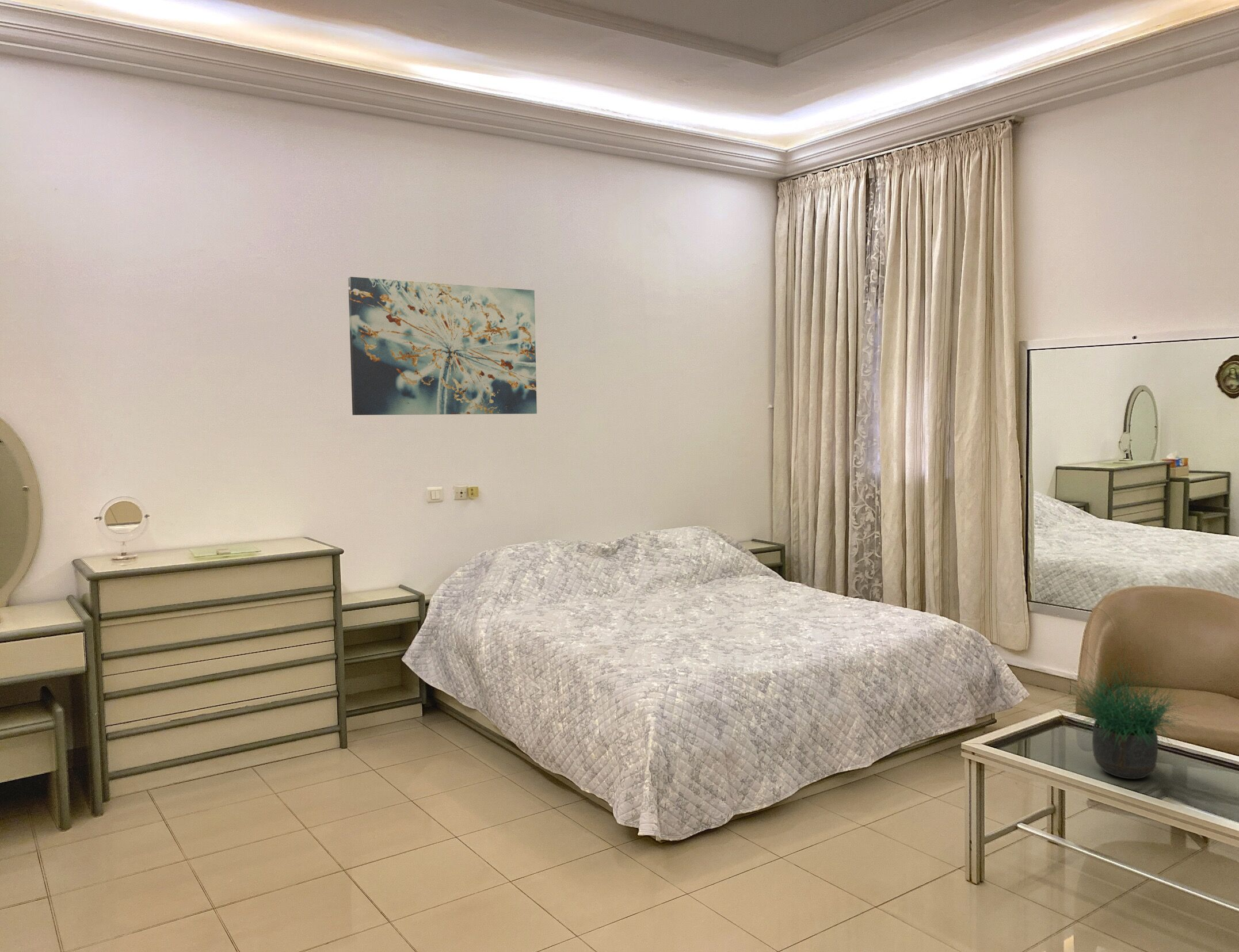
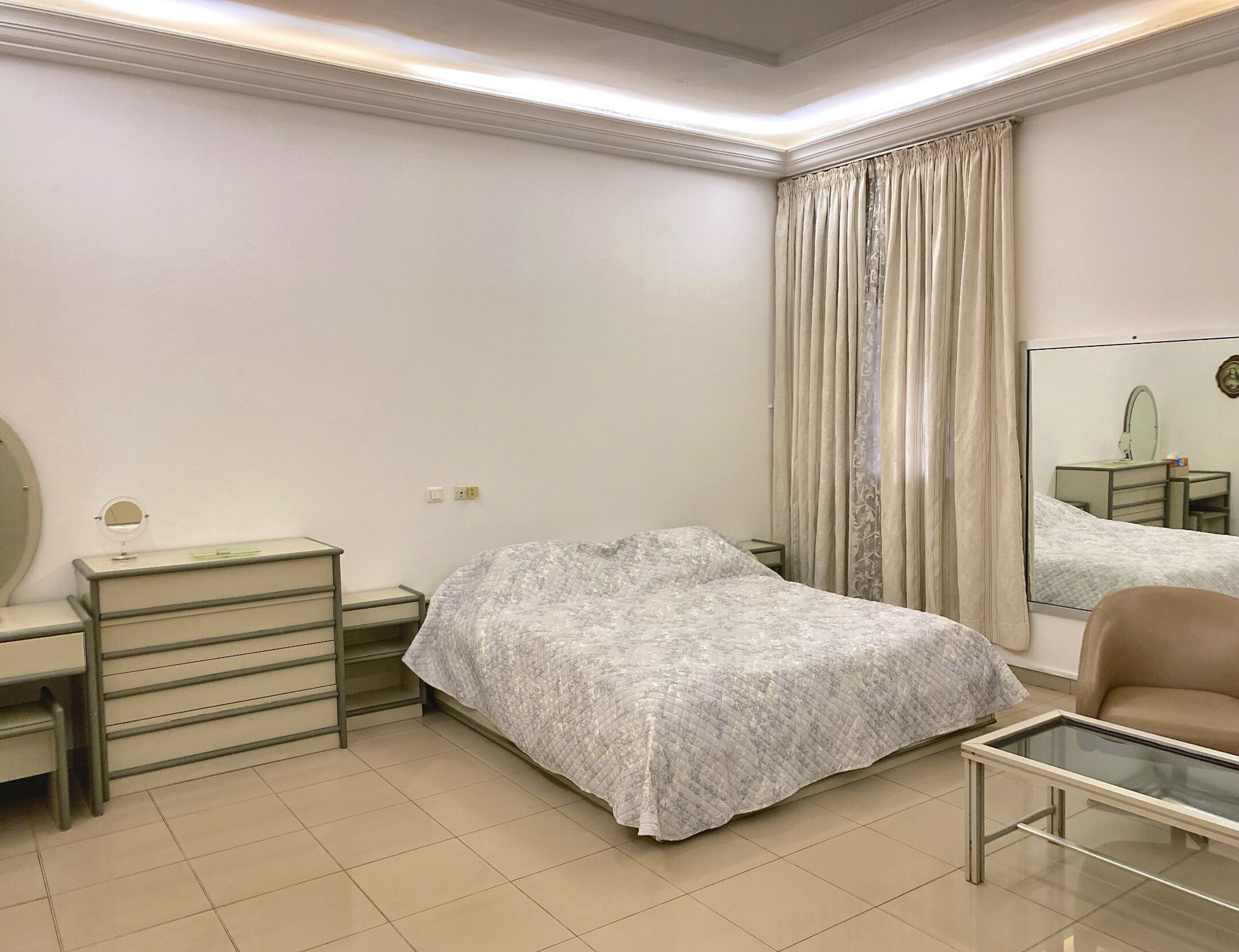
- wall art [348,276,537,416]
- potted plant [1047,640,1198,779]
